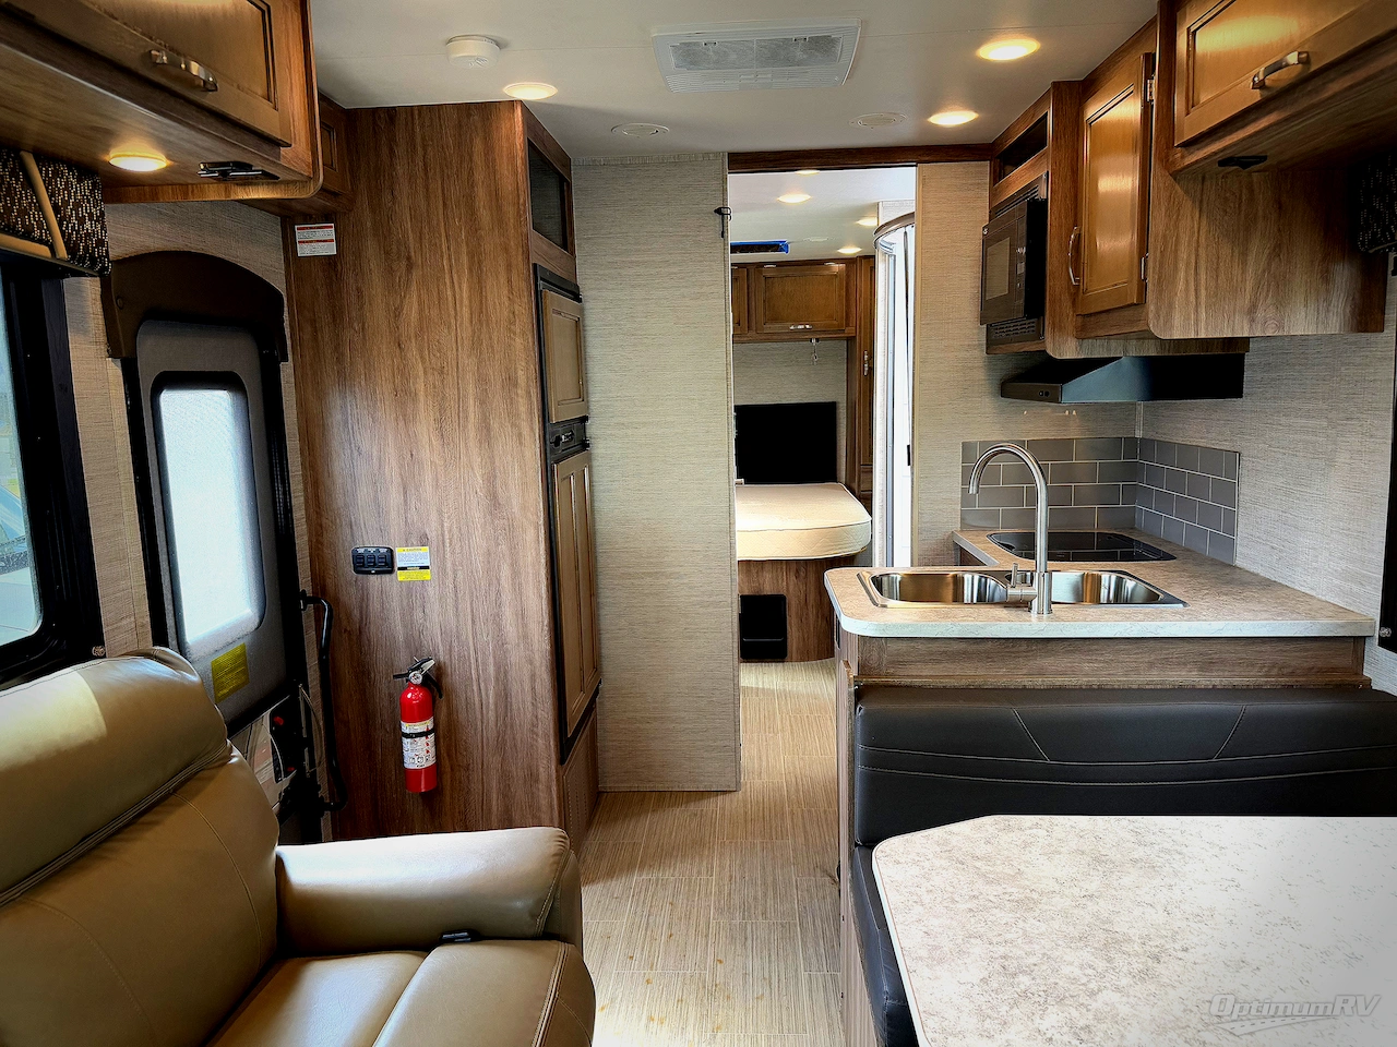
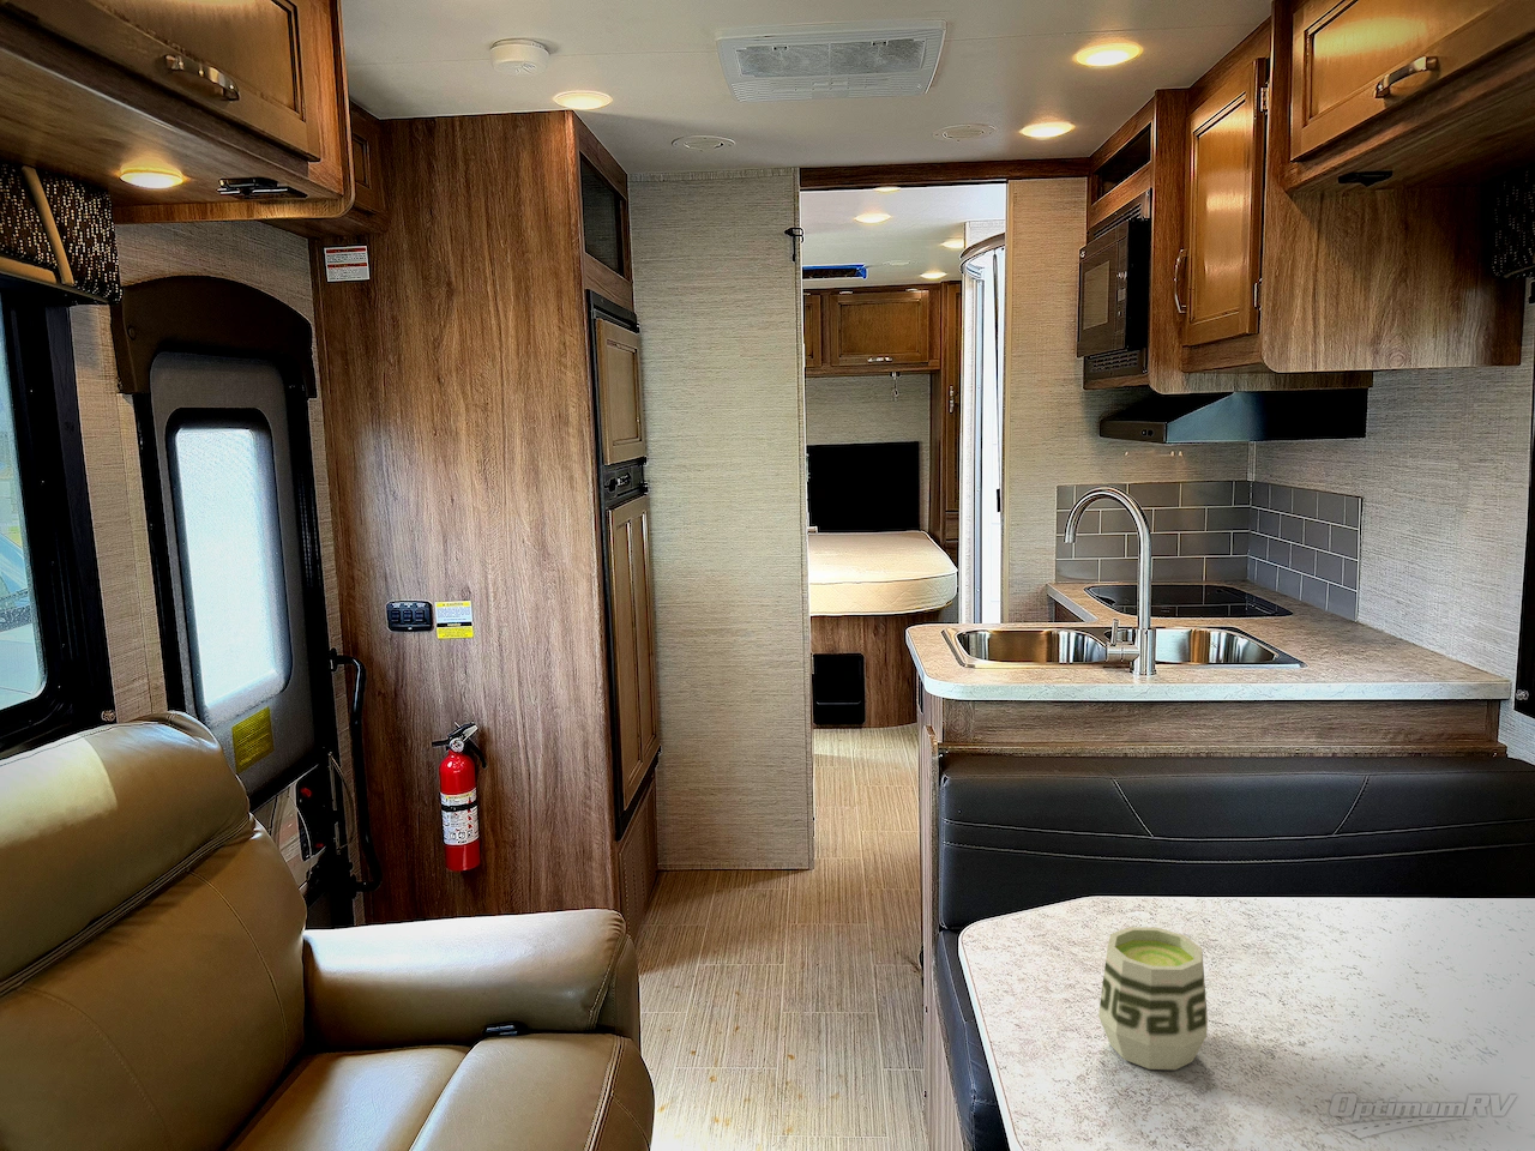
+ cup [1097,926,1209,1071]
